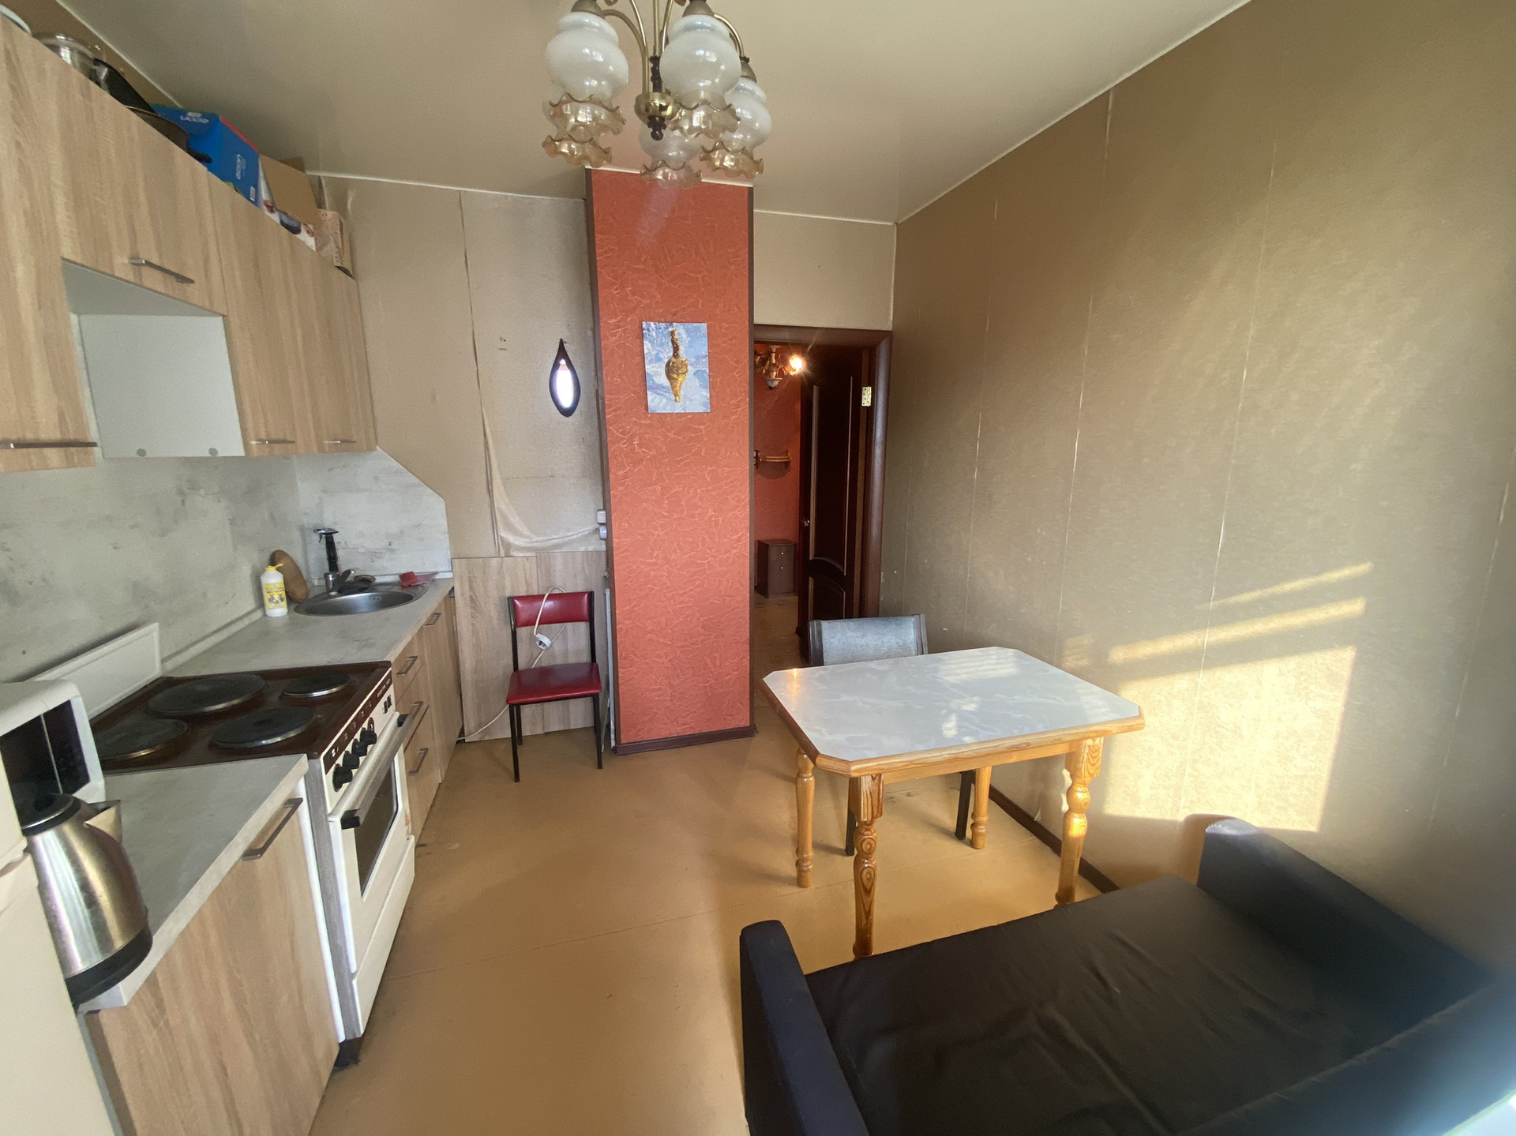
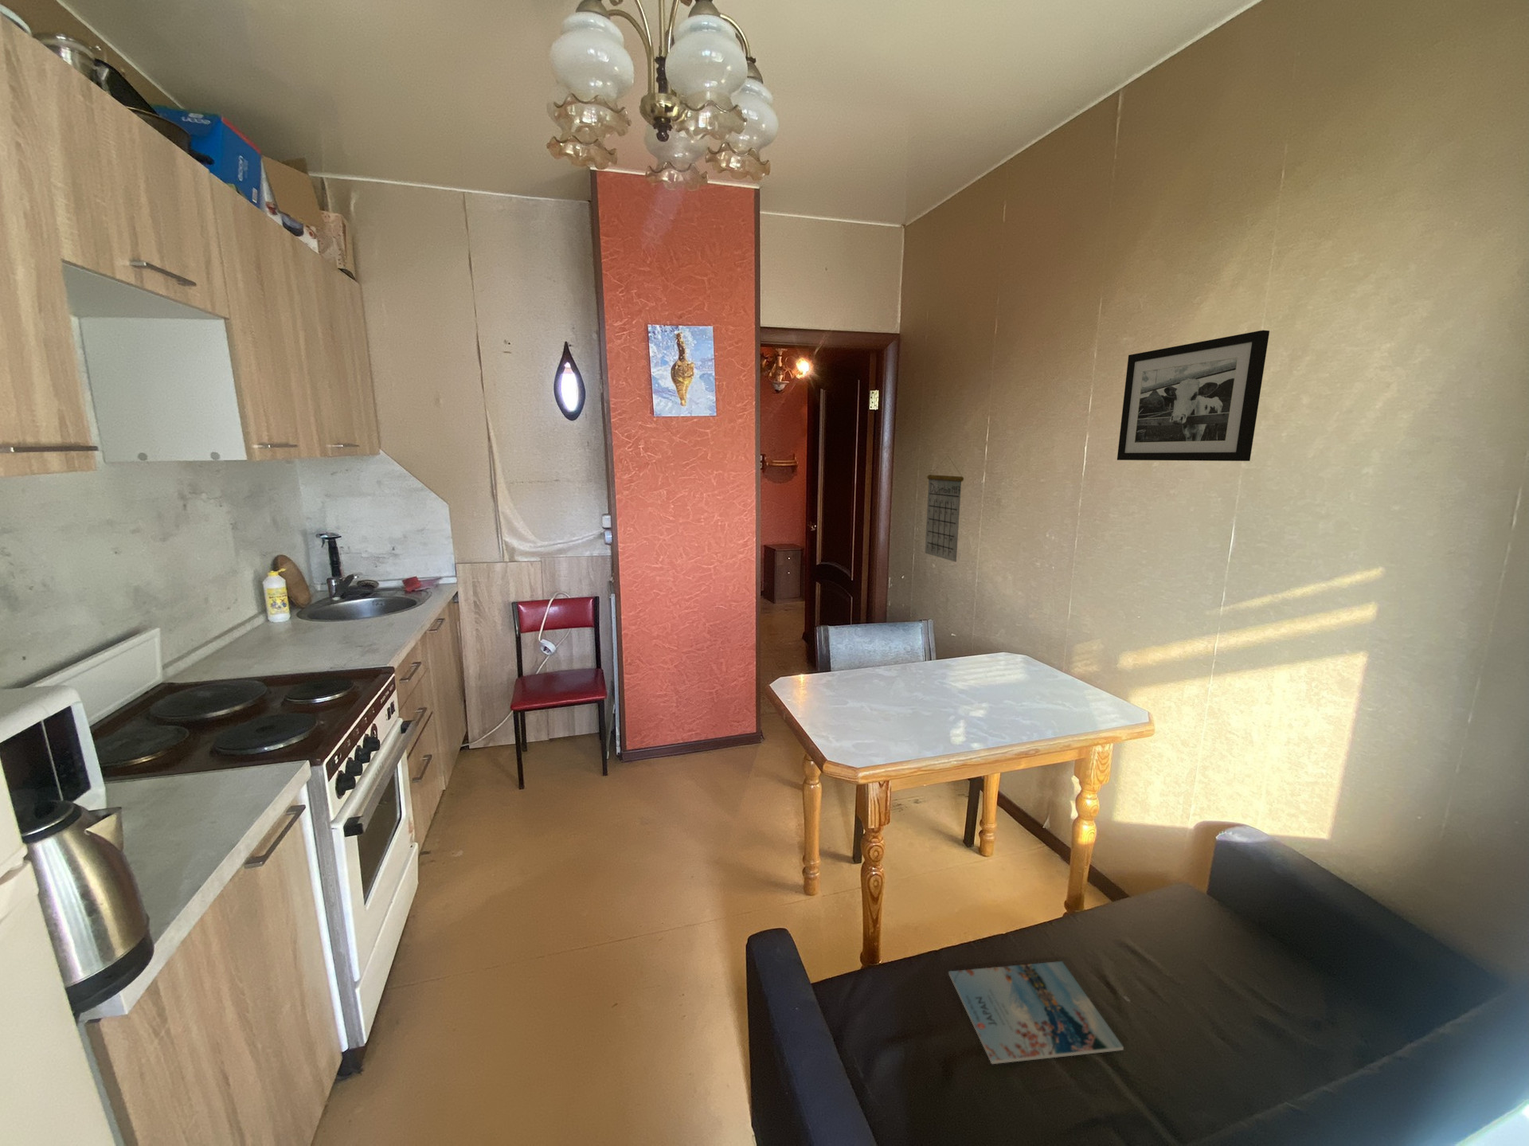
+ calendar [923,455,964,563]
+ magazine [947,961,1124,1065]
+ picture frame [1116,330,1270,462]
